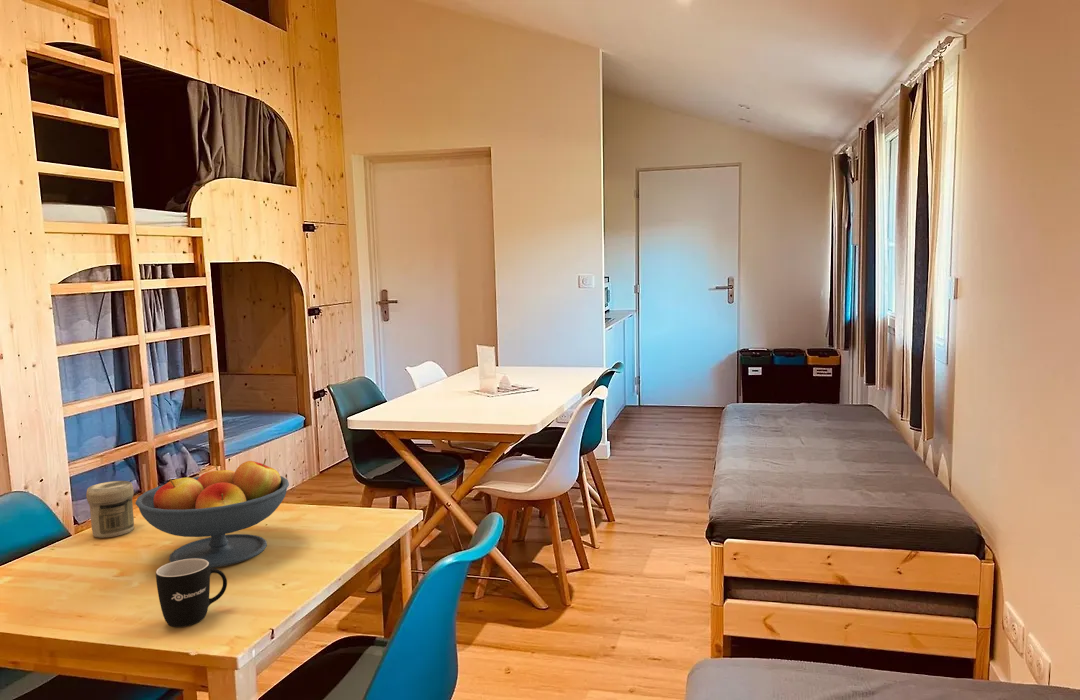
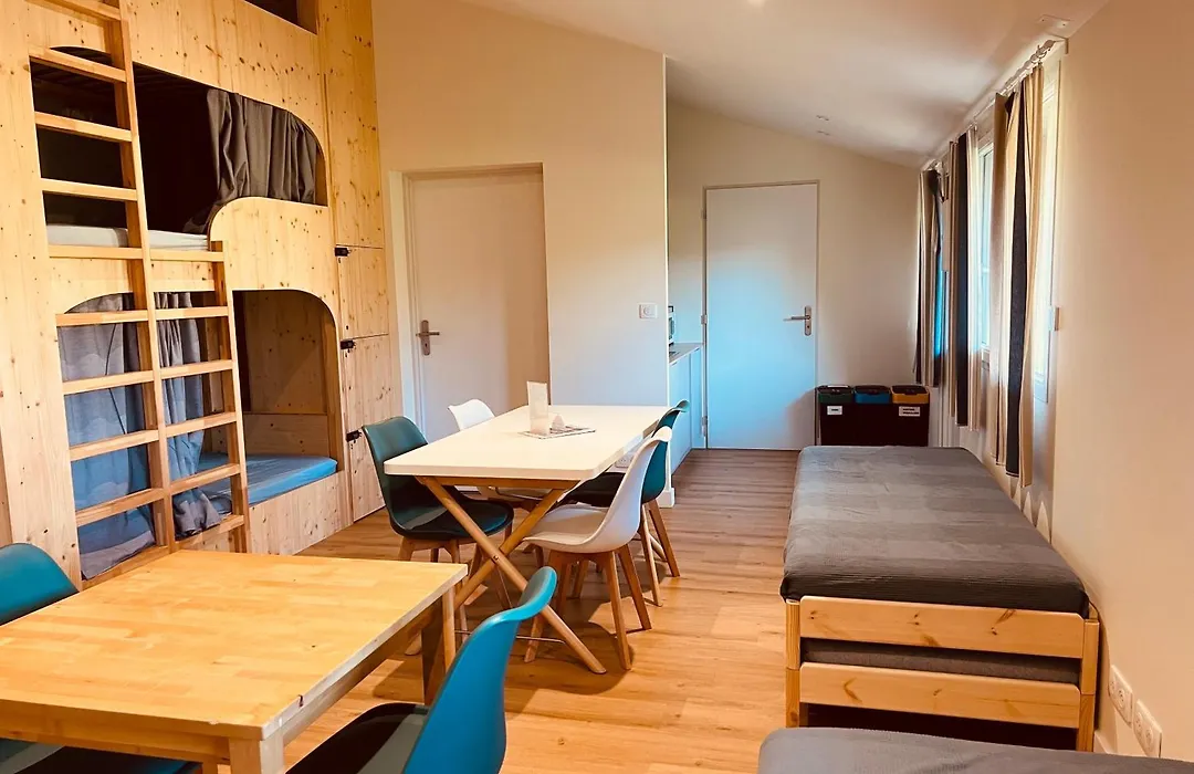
- mug [155,559,228,628]
- fruit bowl [134,458,290,568]
- jar [85,480,135,539]
